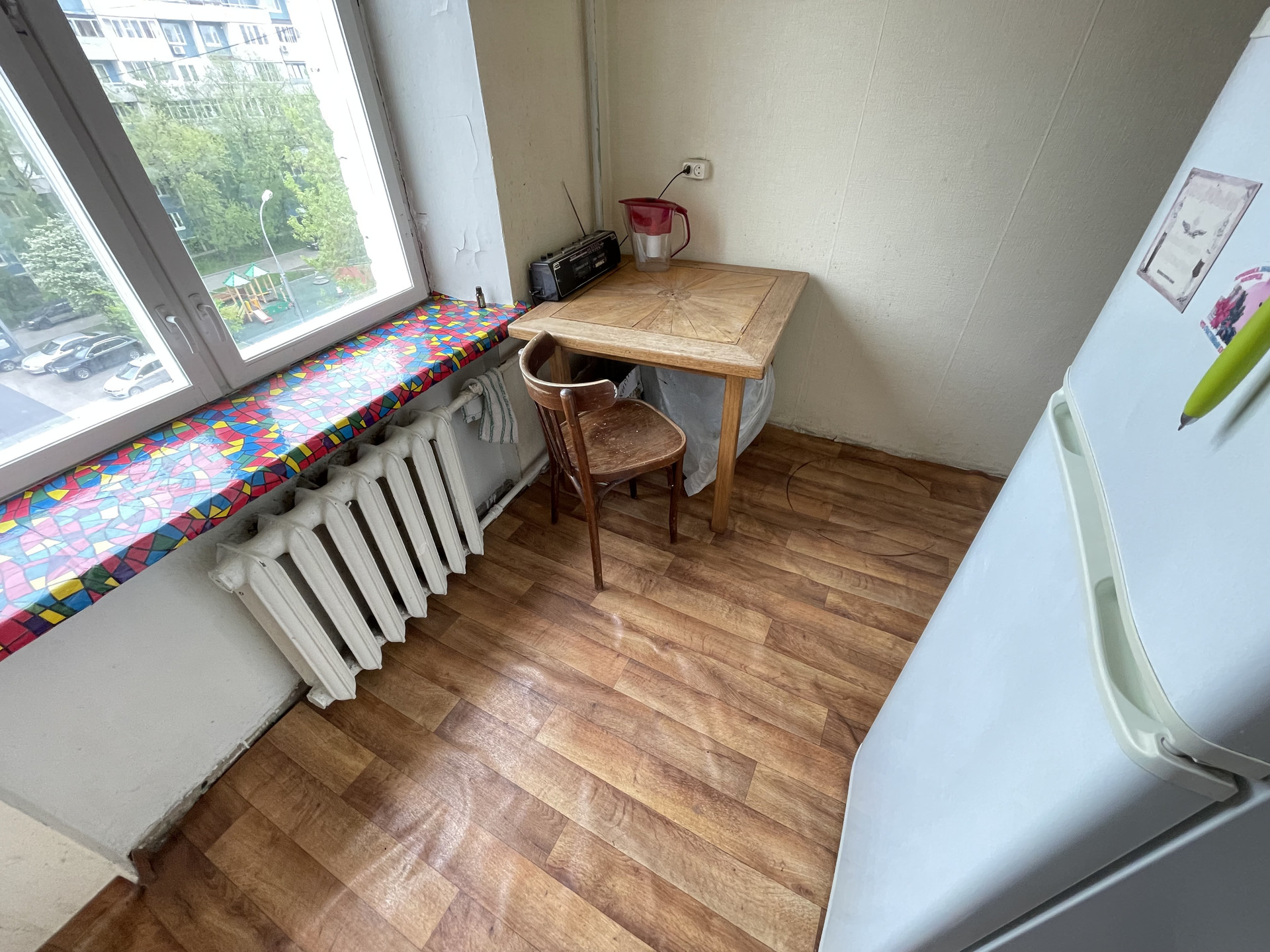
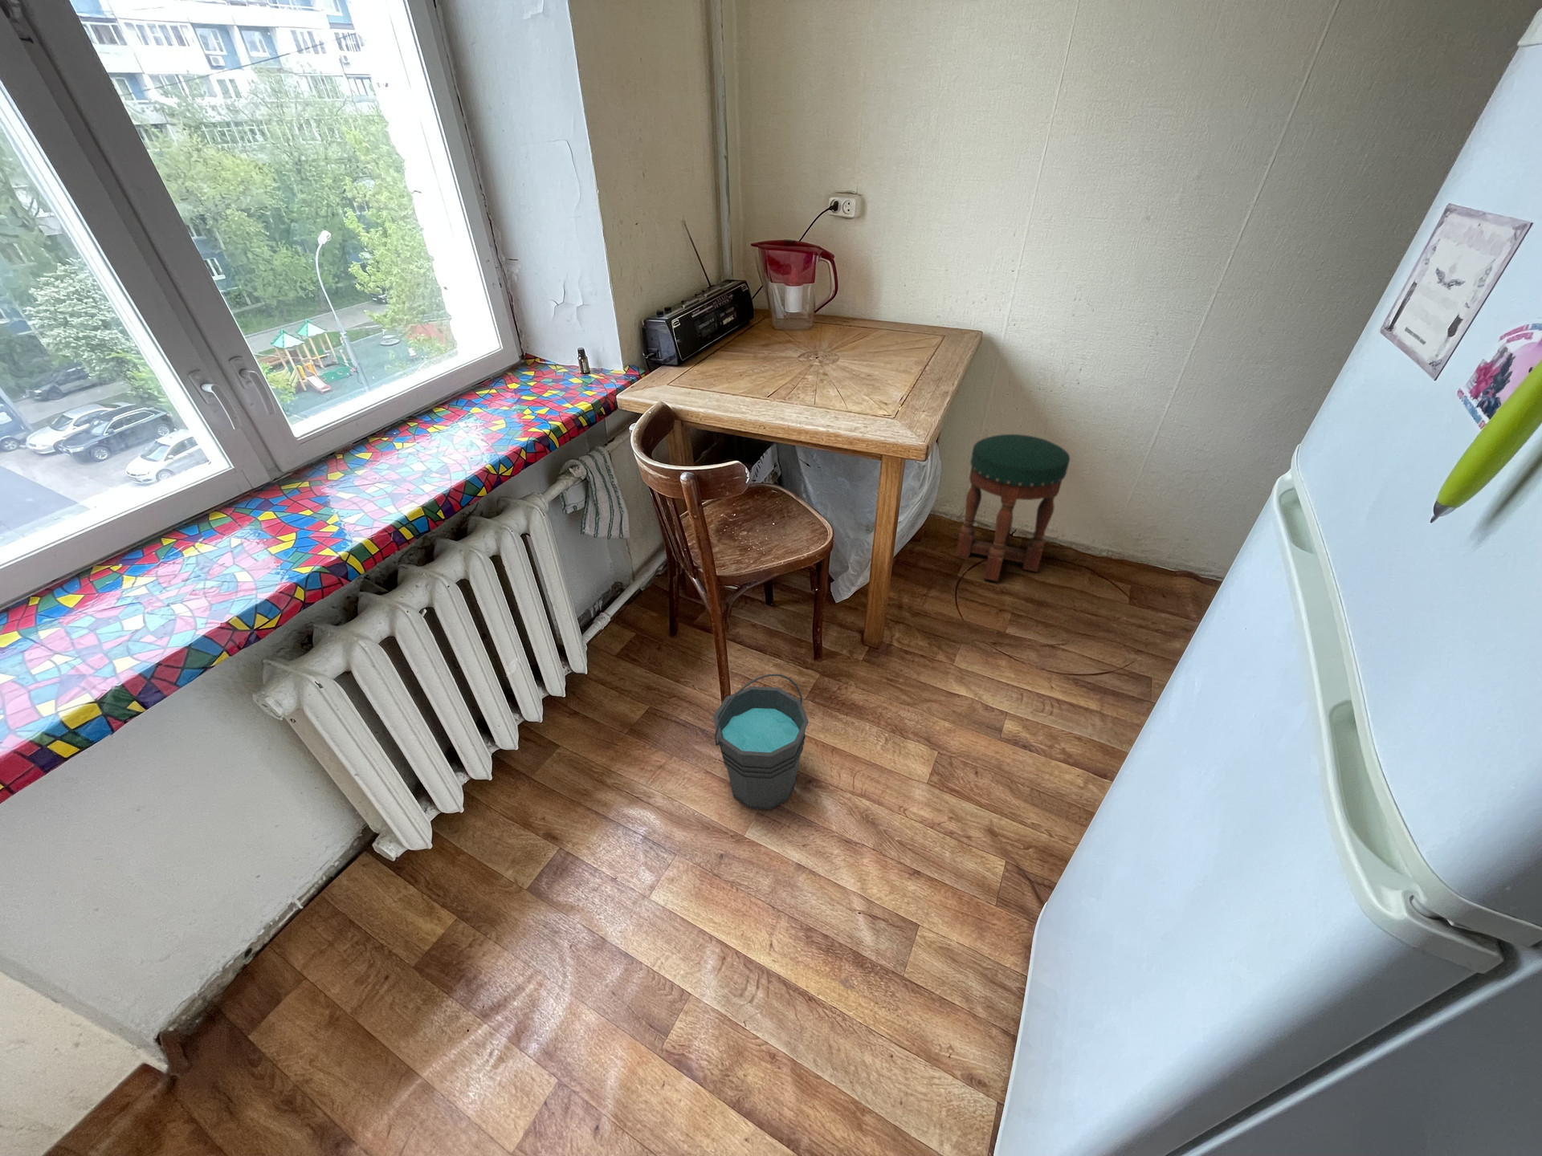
+ stool [954,433,1071,582]
+ bucket [713,674,810,810]
